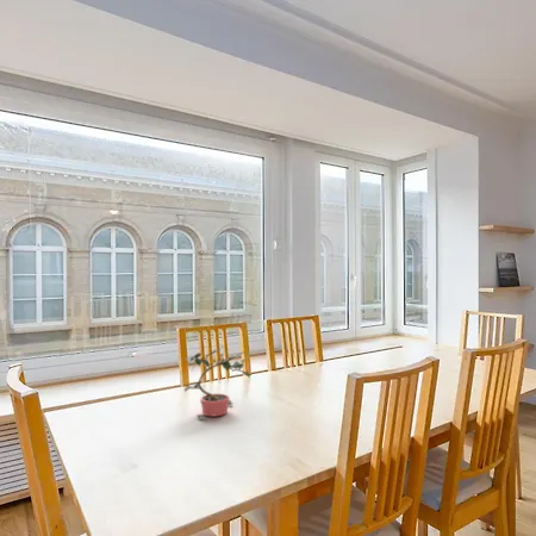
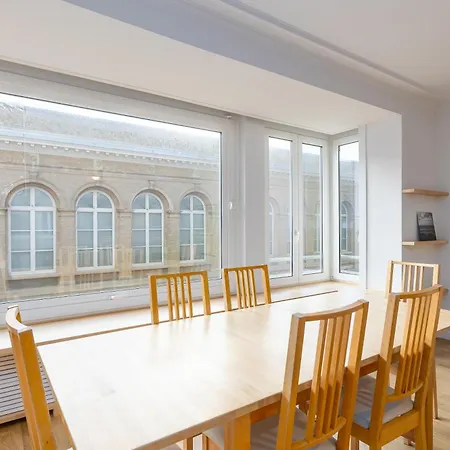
- potted plant [183,344,253,419]
